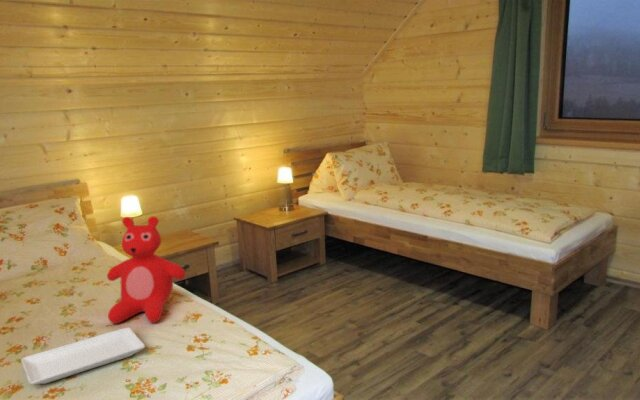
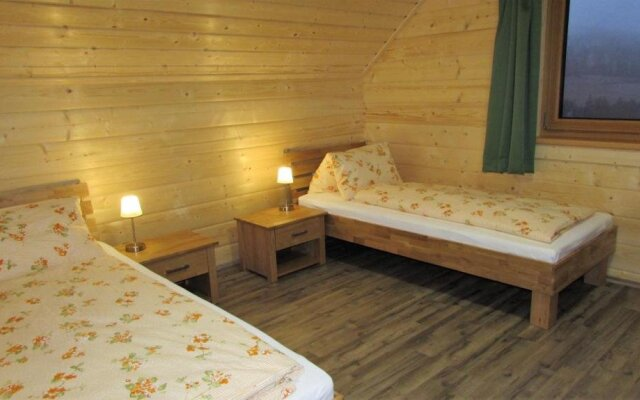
- teddy bear [106,215,186,325]
- tray [20,327,146,385]
